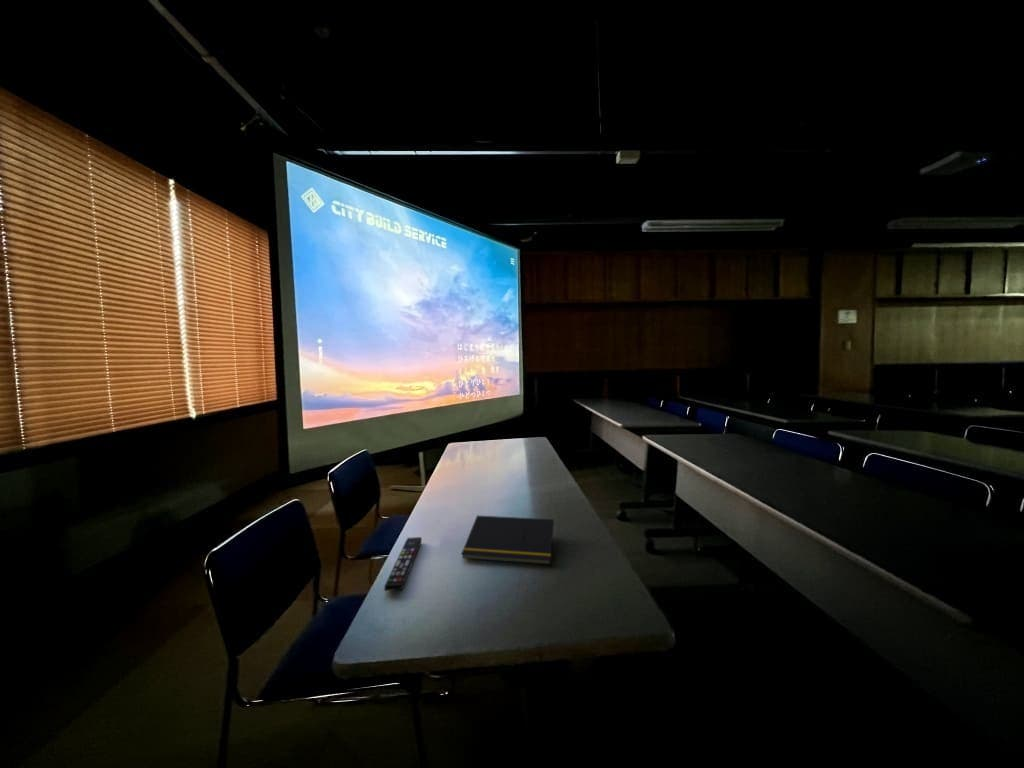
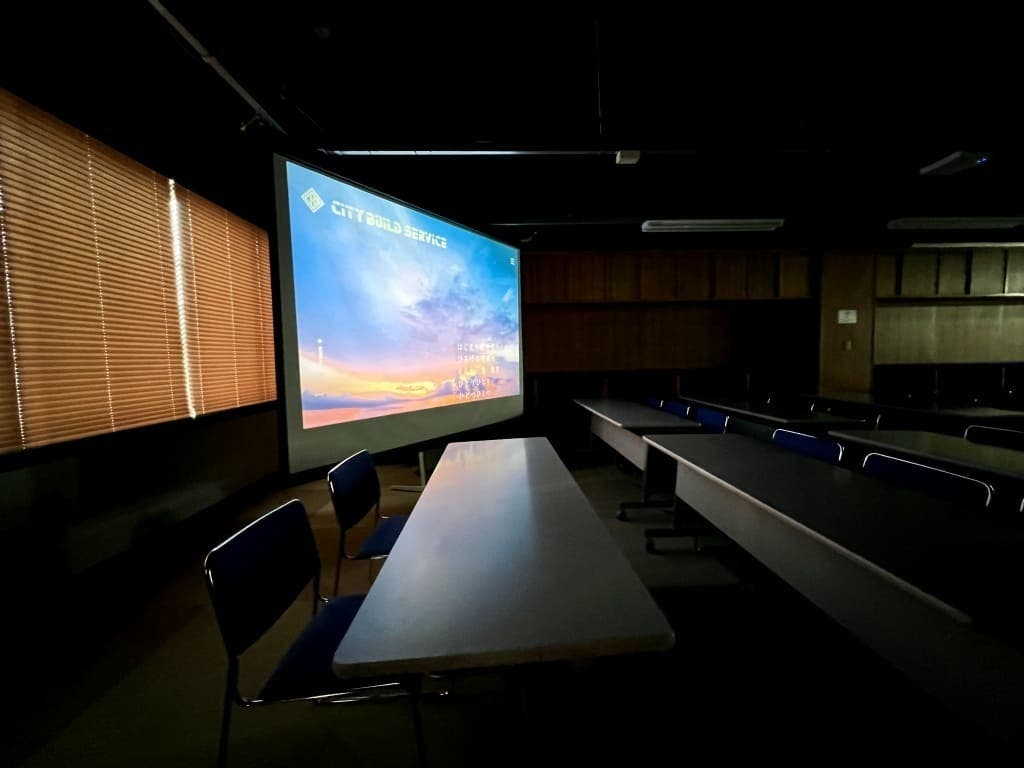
- remote control [383,536,423,592]
- notepad [460,514,555,566]
